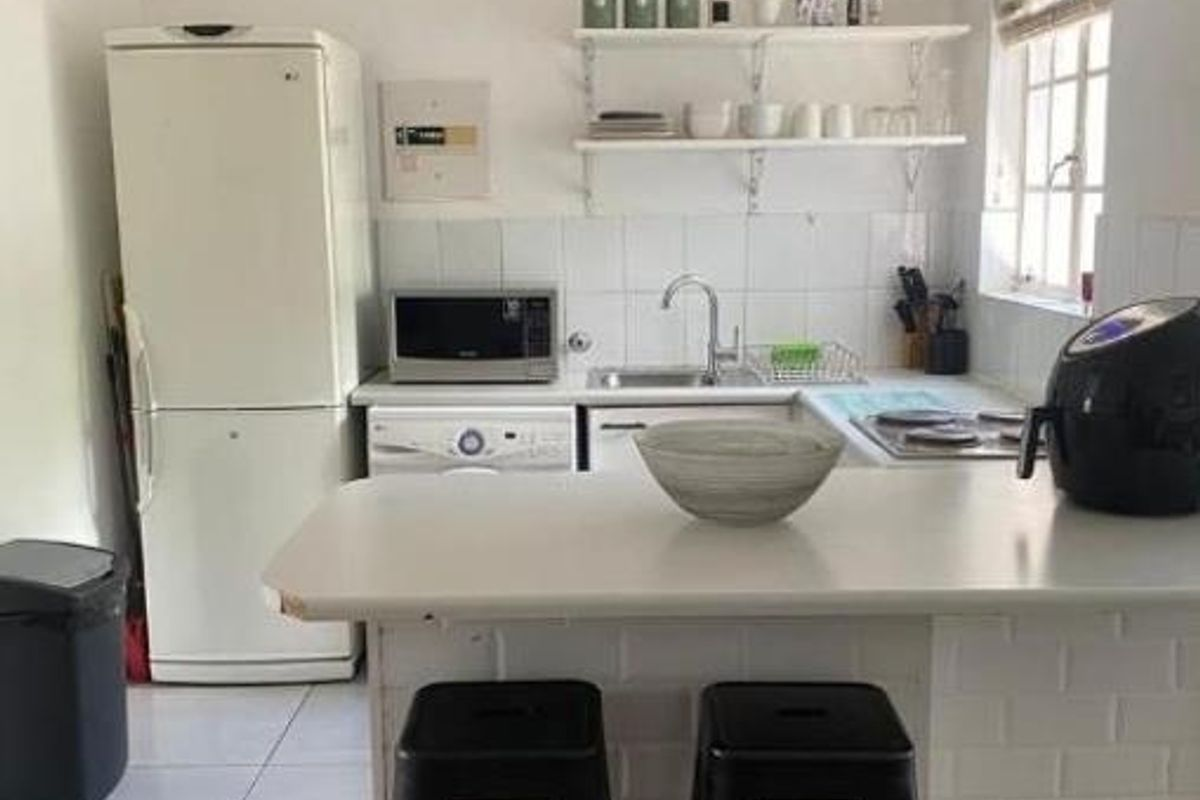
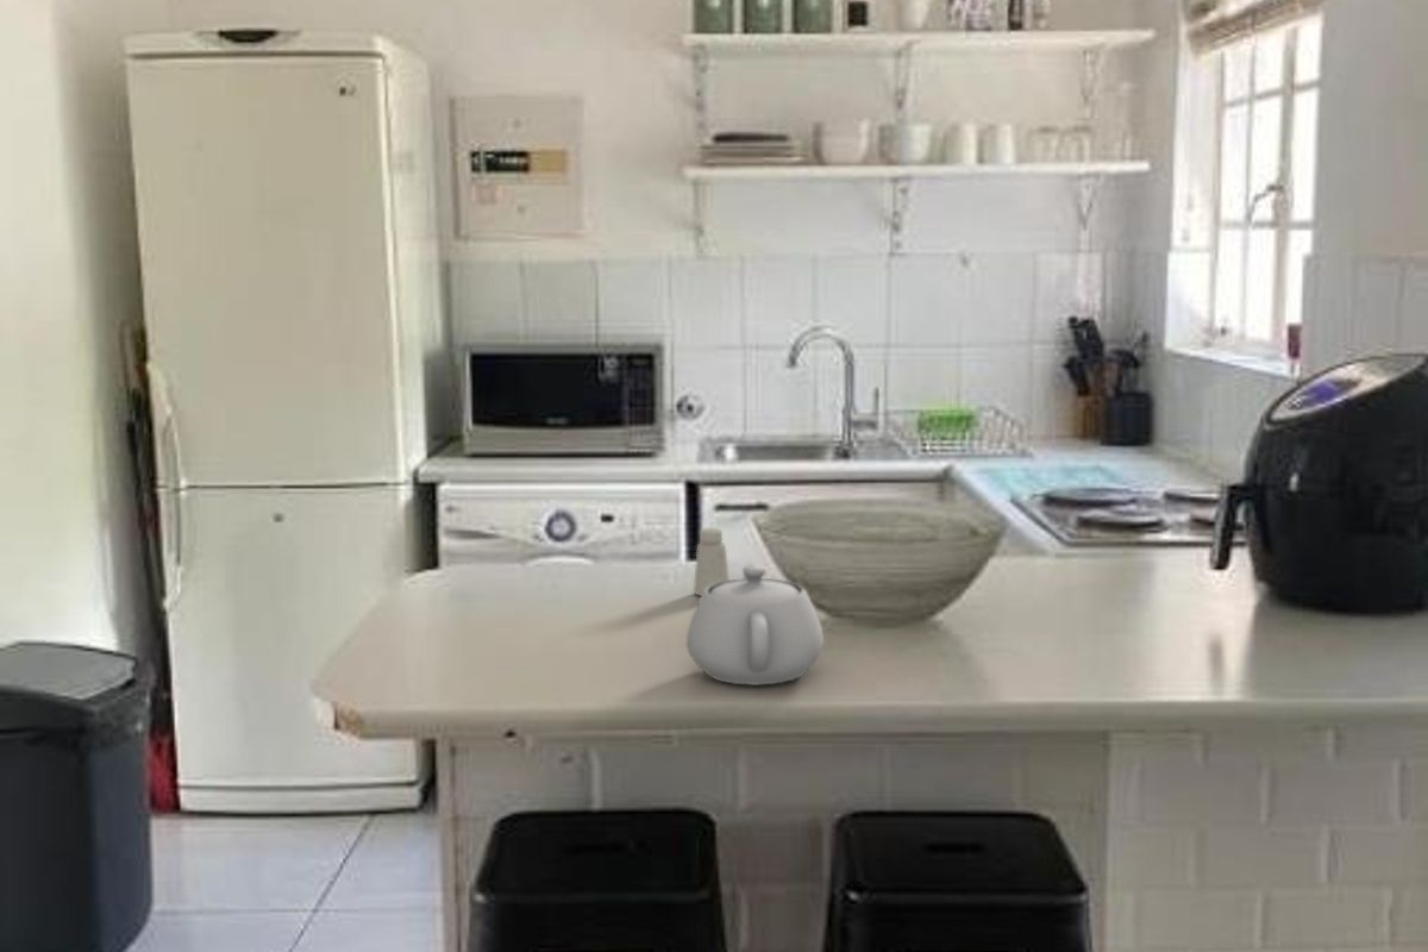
+ teapot [685,563,825,687]
+ saltshaker [693,526,731,597]
